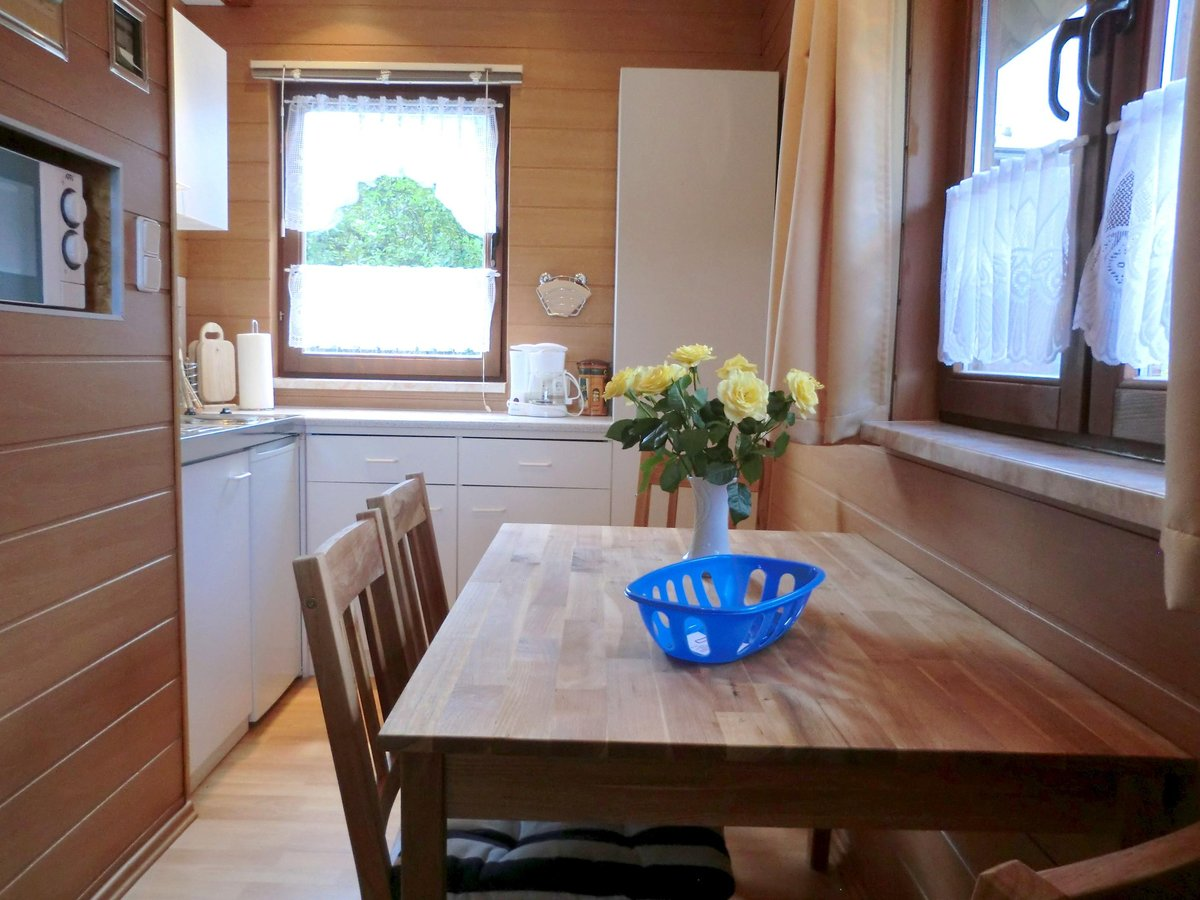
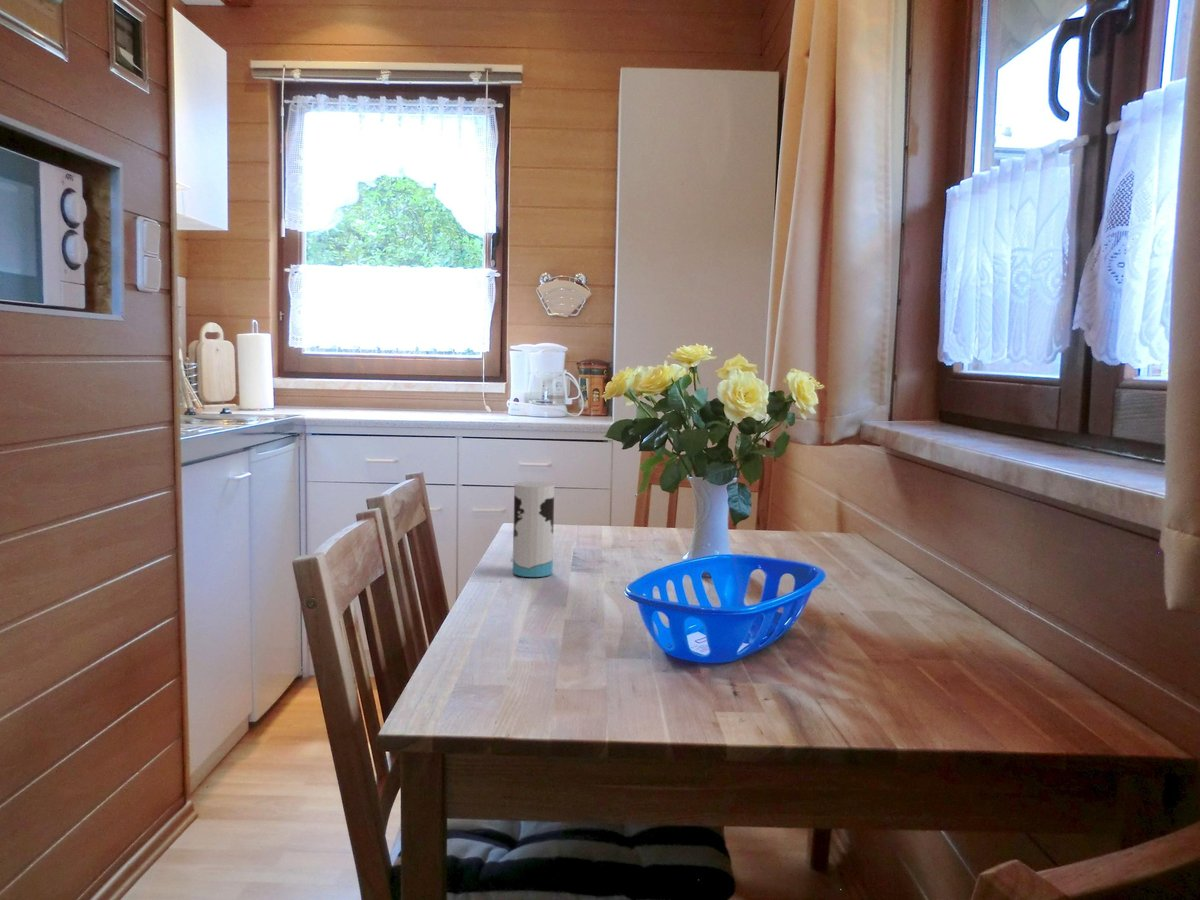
+ cup [512,481,555,578]
